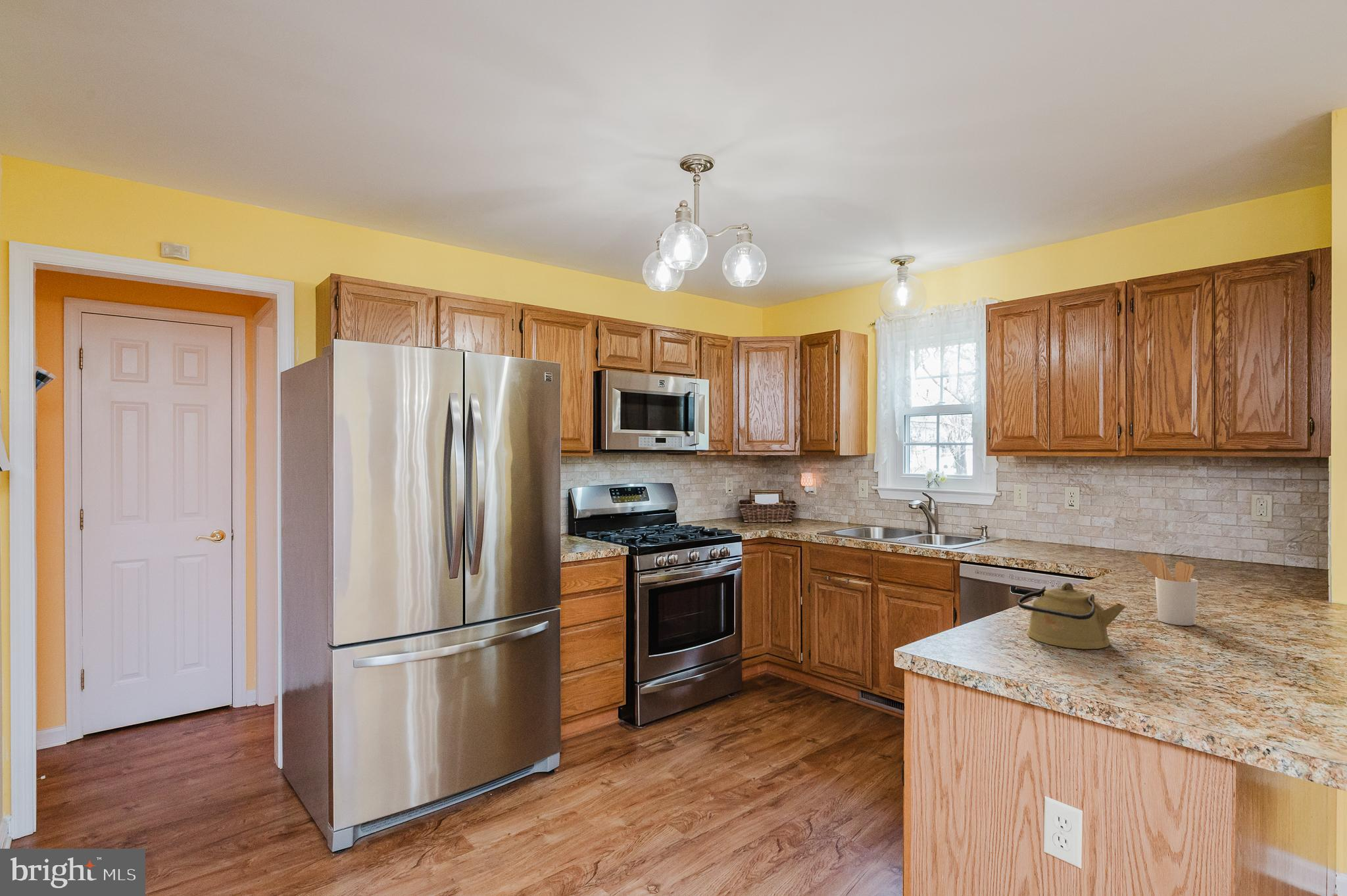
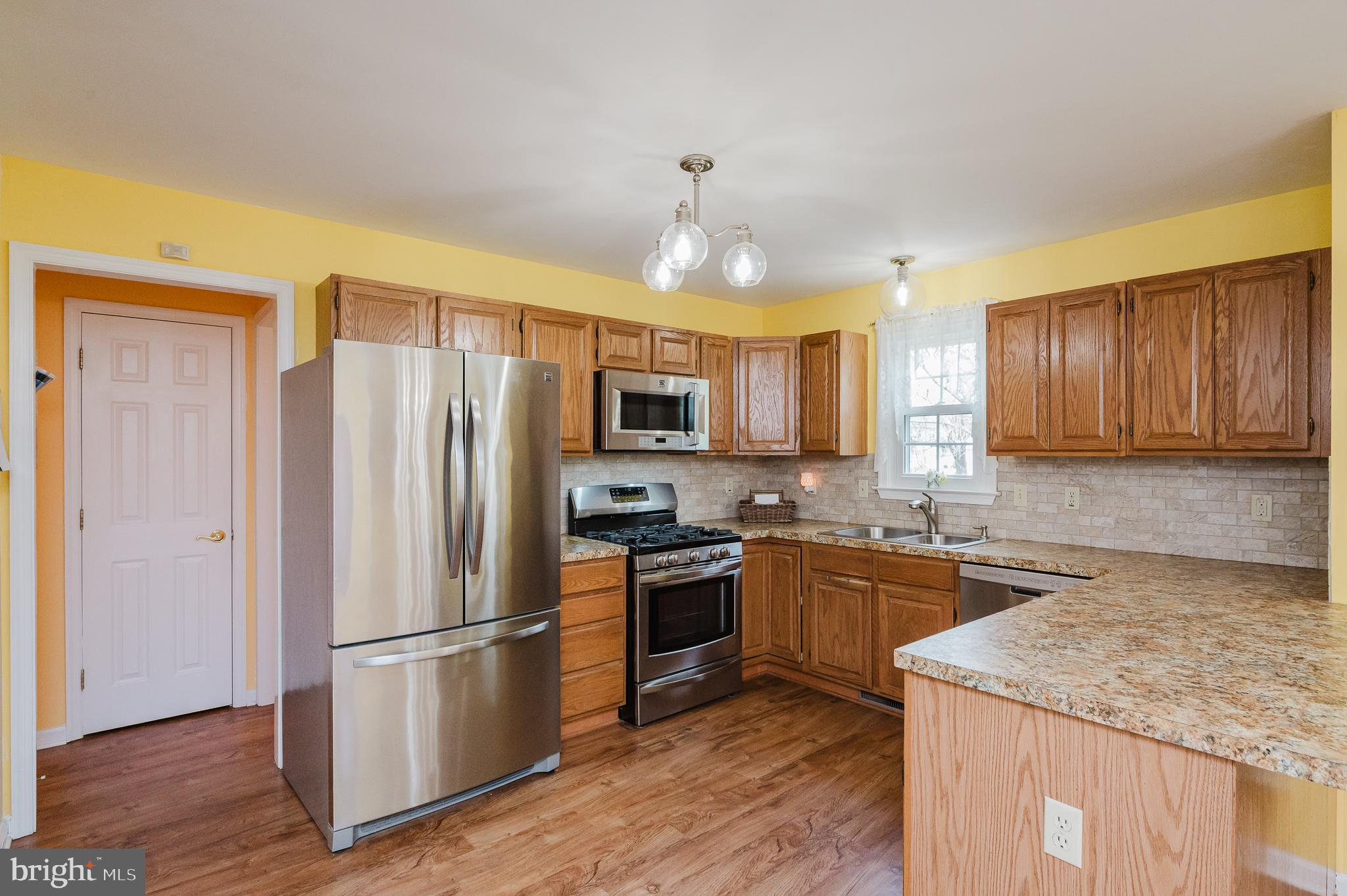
- utensil holder [1136,555,1199,626]
- kettle [1017,582,1126,649]
